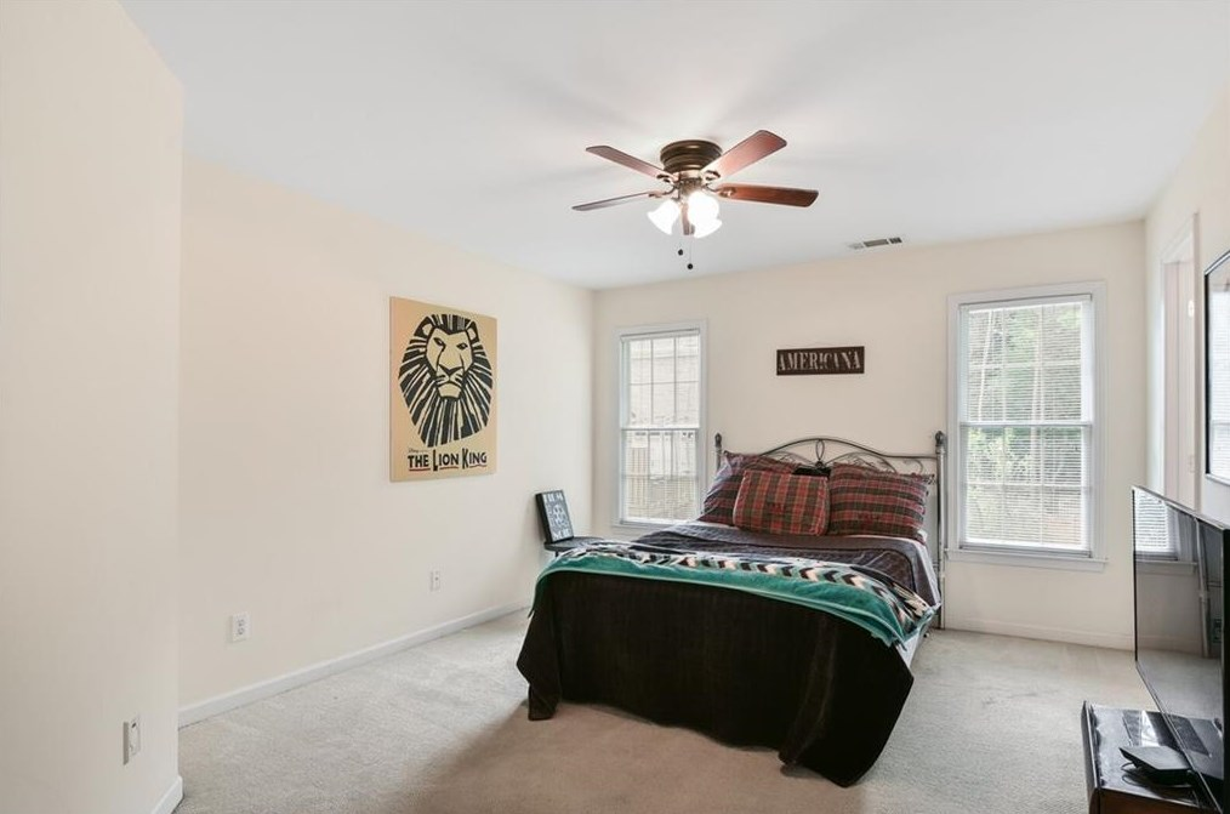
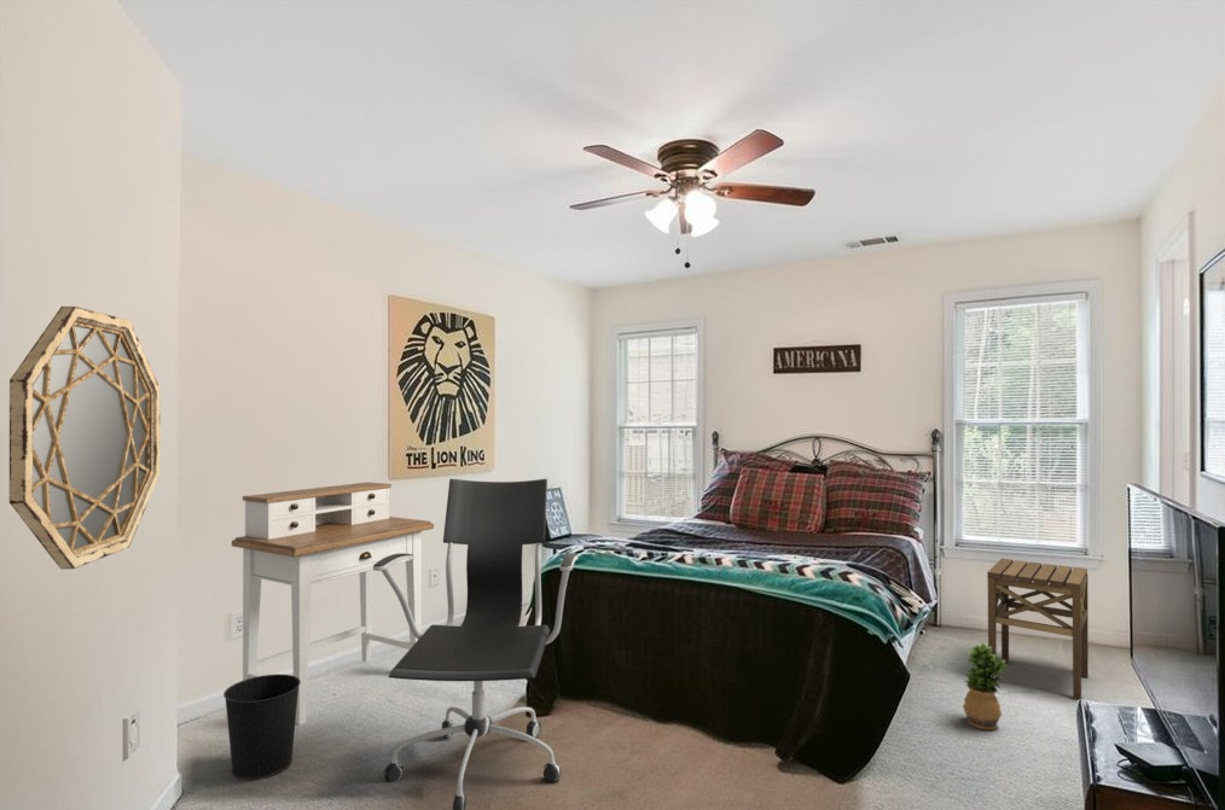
+ home mirror [8,305,161,571]
+ potted plant [962,642,1009,732]
+ wastebasket [222,674,301,782]
+ side table [986,558,1090,701]
+ desk [231,482,435,725]
+ office chair [373,478,579,810]
